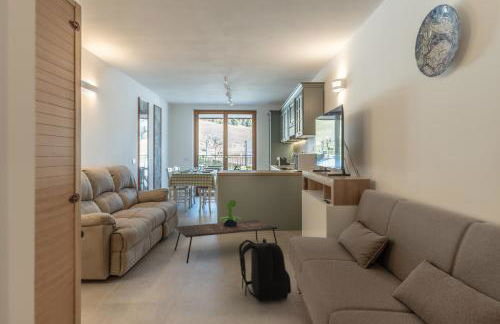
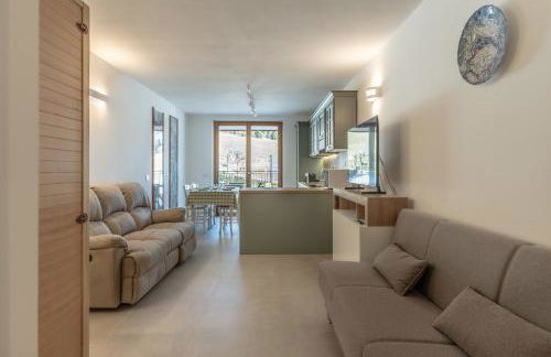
- backpack [238,238,292,302]
- potted plant [218,199,245,227]
- coffee table [174,219,278,264]
